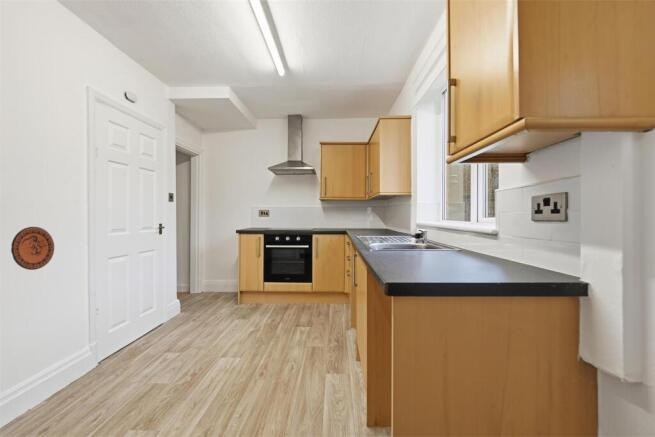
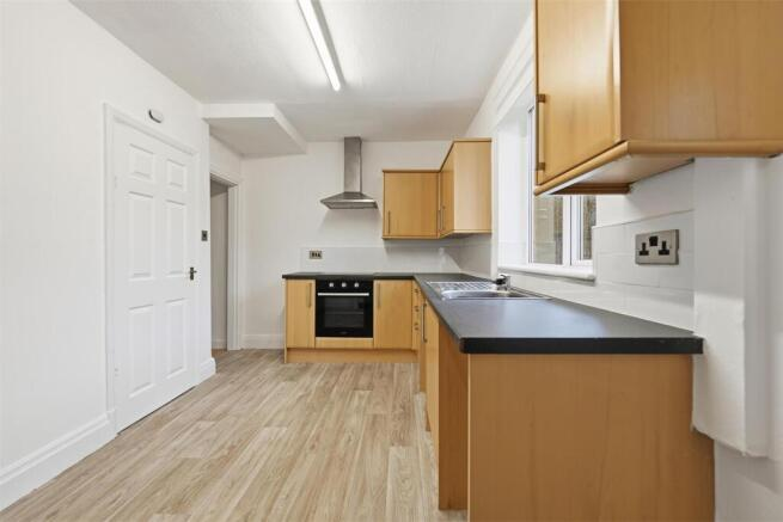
- decorative plate [10,226,55,271]
